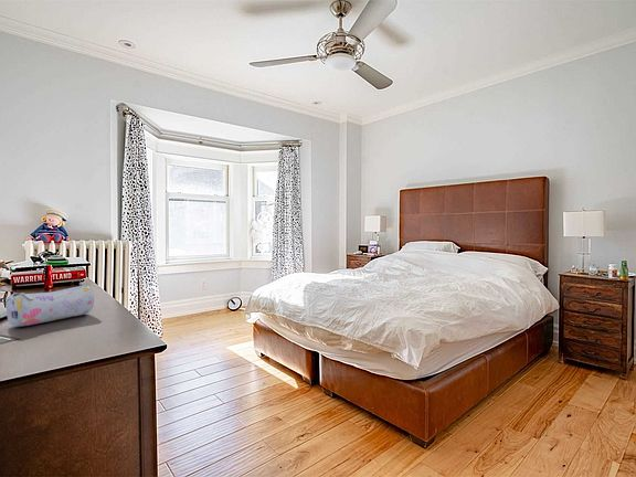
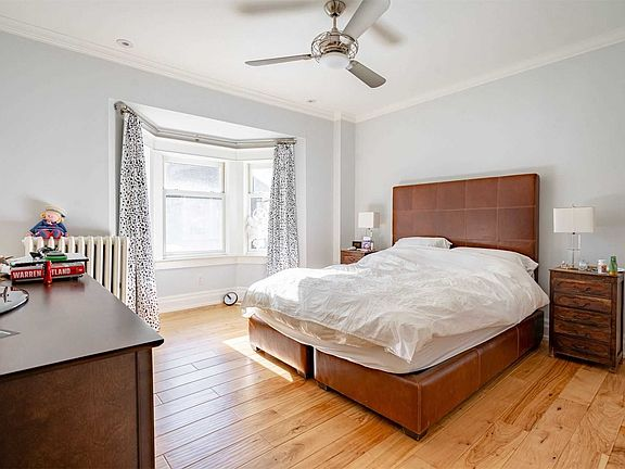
- pencil case [4,284,95,328]
